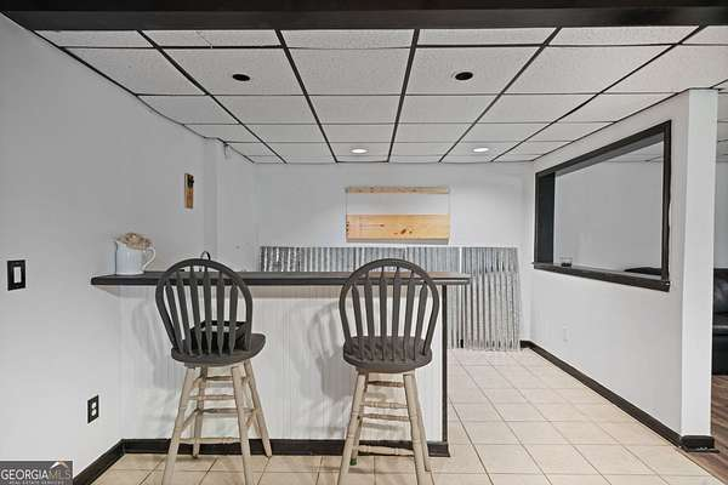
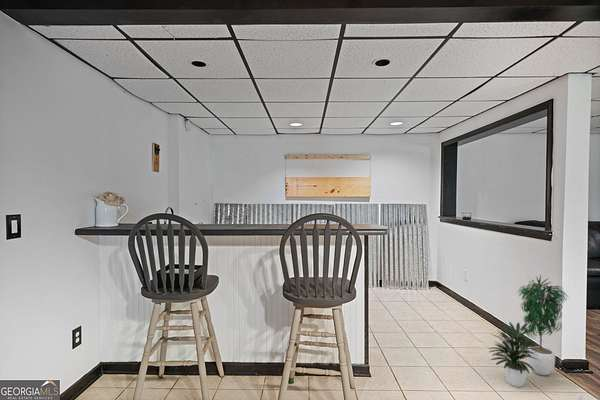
+ potted plant [487,274,570,388]
